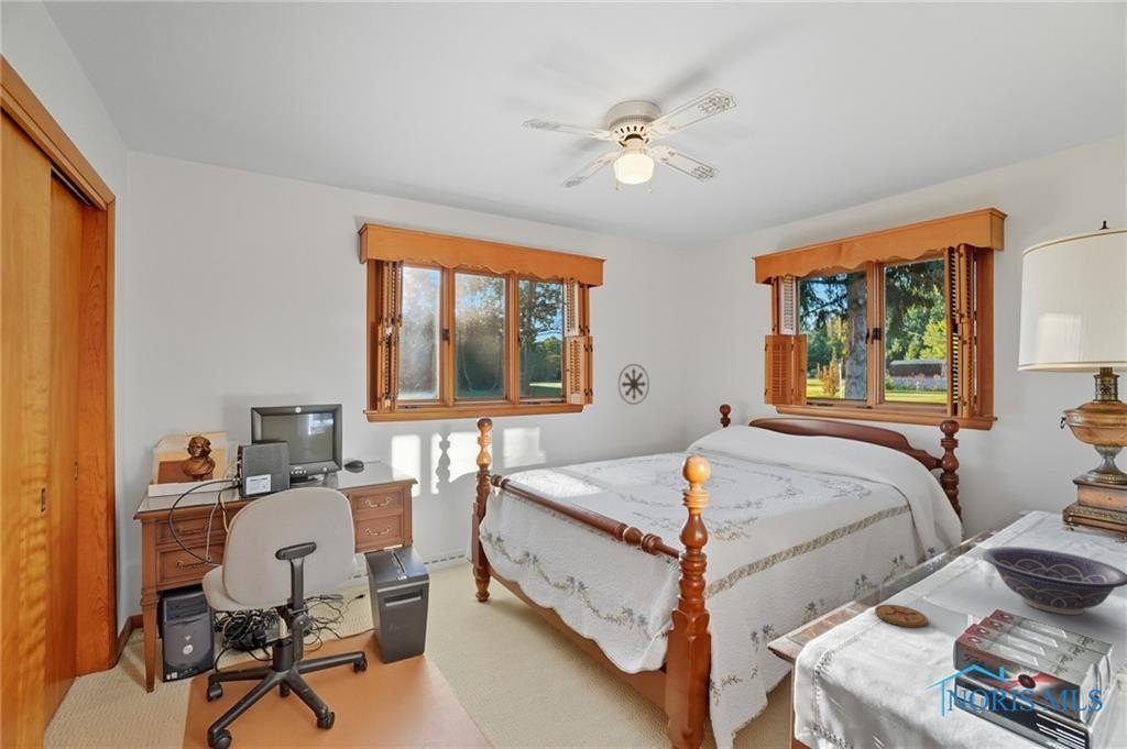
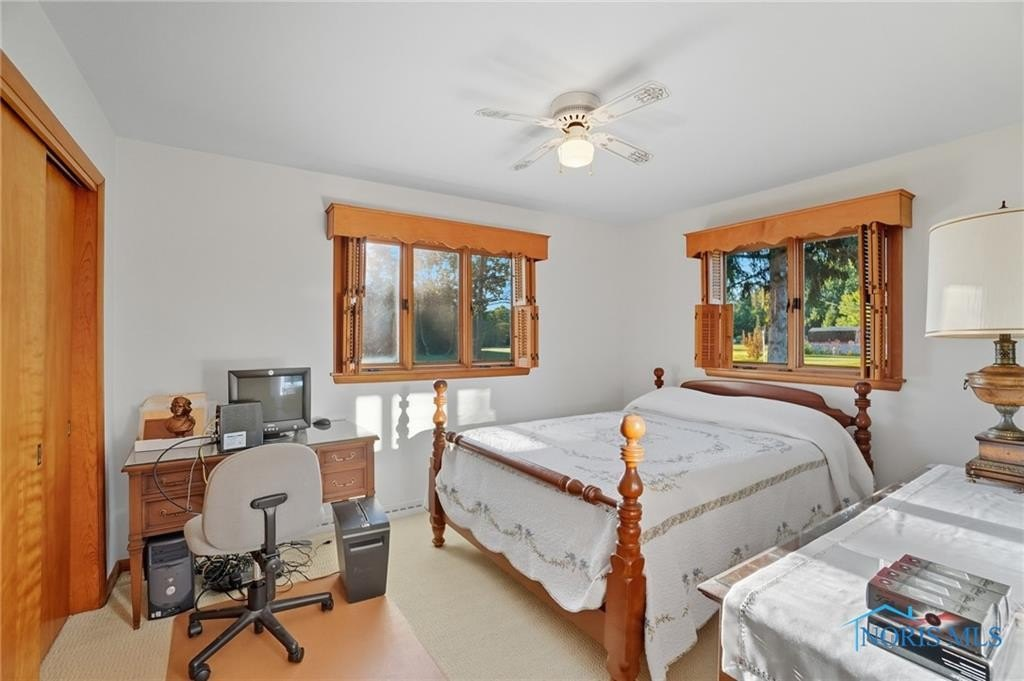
- coaster [874,604,929,628]
- medallion [617,363,650,406]
- decorative bowl [982,546,1127,616]
